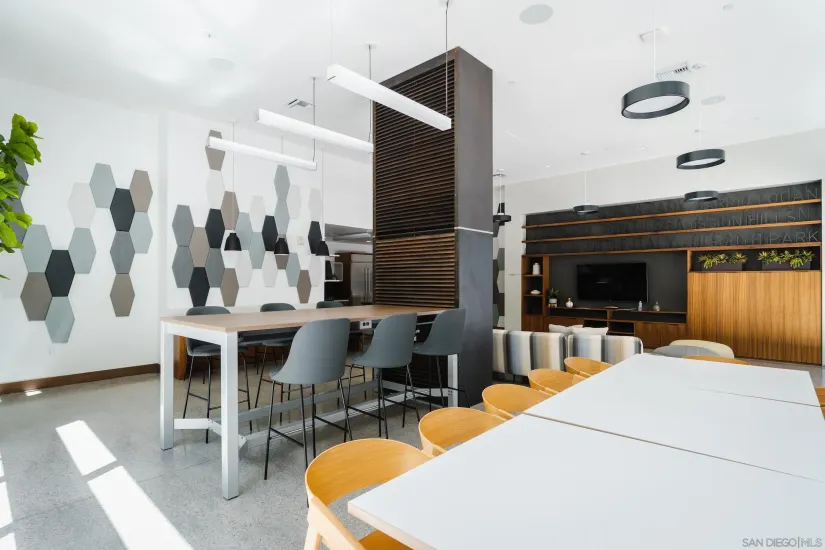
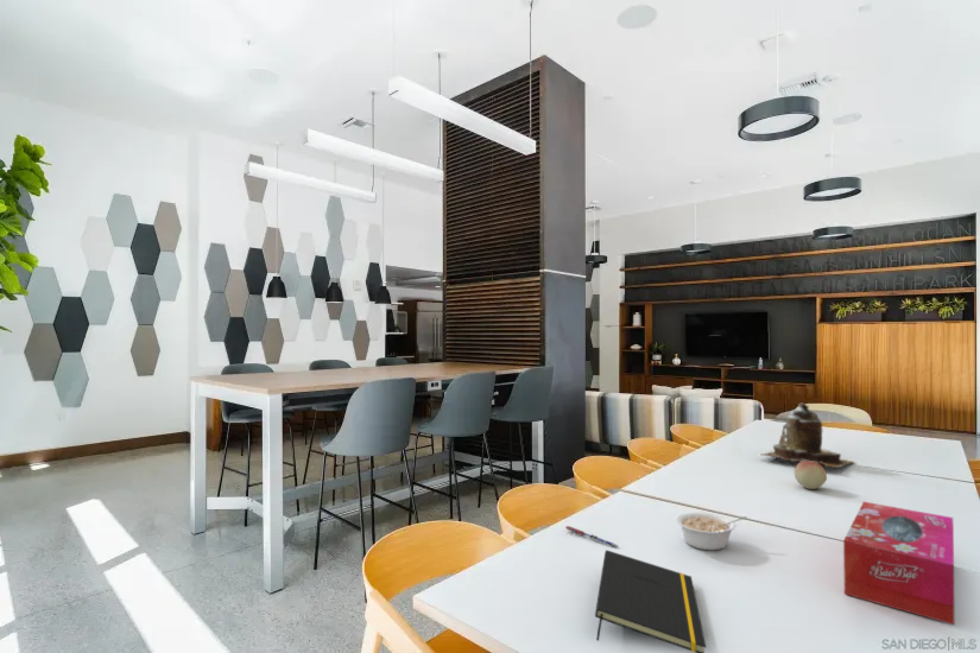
+ fruit [794,461,828,490]
+ notepad [594,549,707,653]
+ tissue box [842,501,955,626]
+ legume [675,511,747,551]
+ pen [564,525,620,549]
+ teapot [761,402,855,469]
